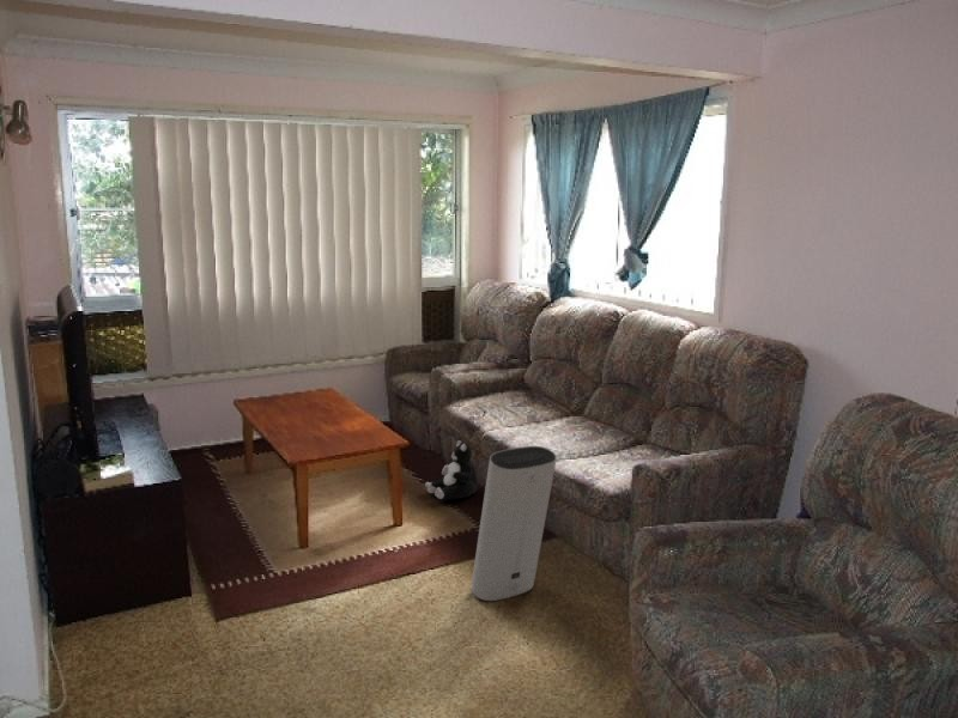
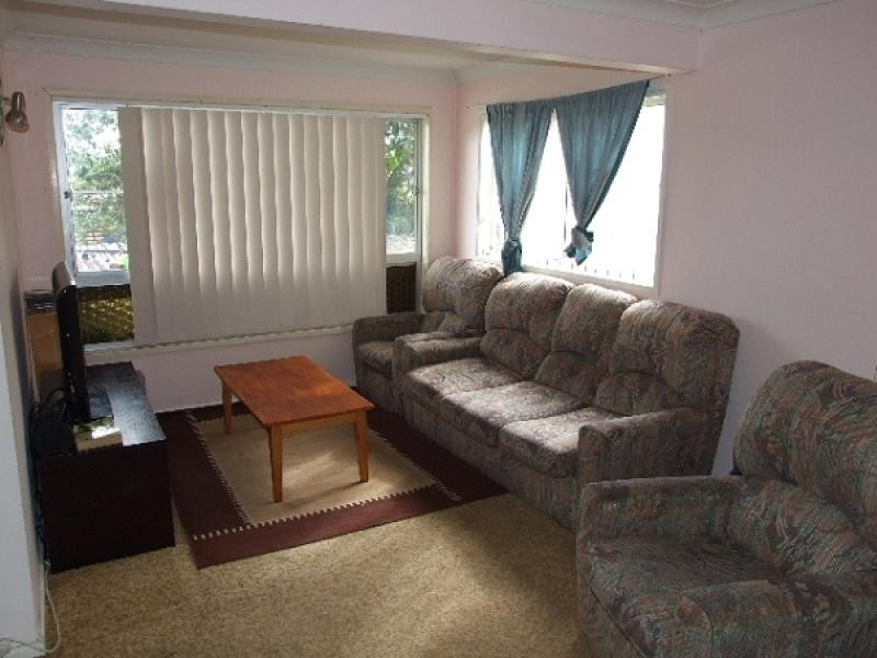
- plush toy [424,439,479,501]
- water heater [469,445,558,602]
